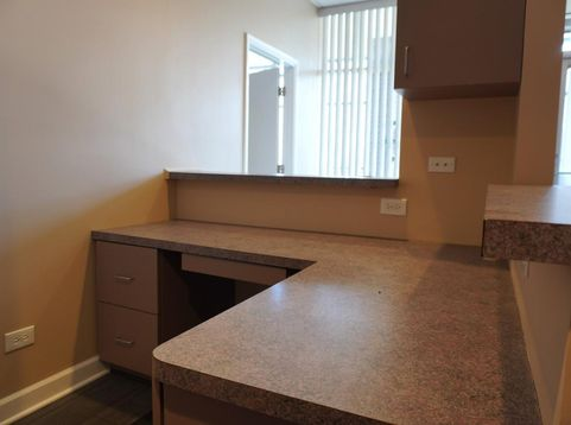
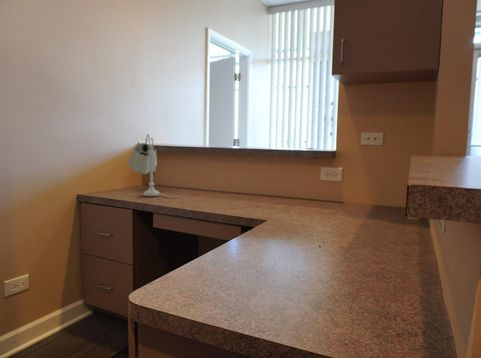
+ table lamp [126,133,180,198]
